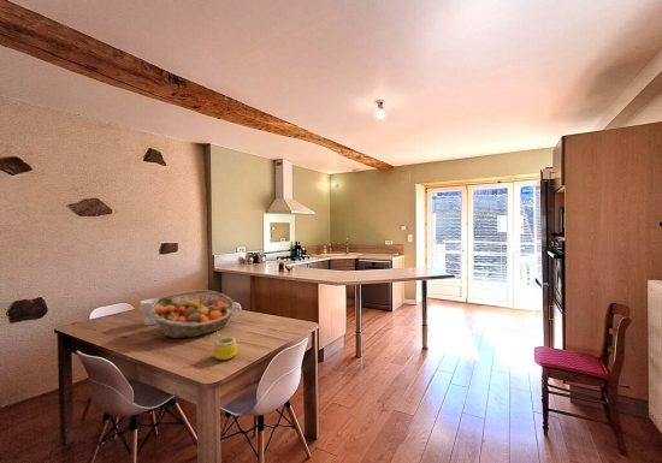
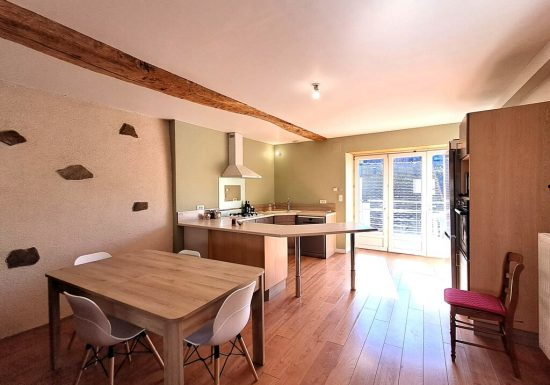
- mug [211,331,238,361]
- bowl [138,297,160,326]
- fruit basket [150,289,237,339]
